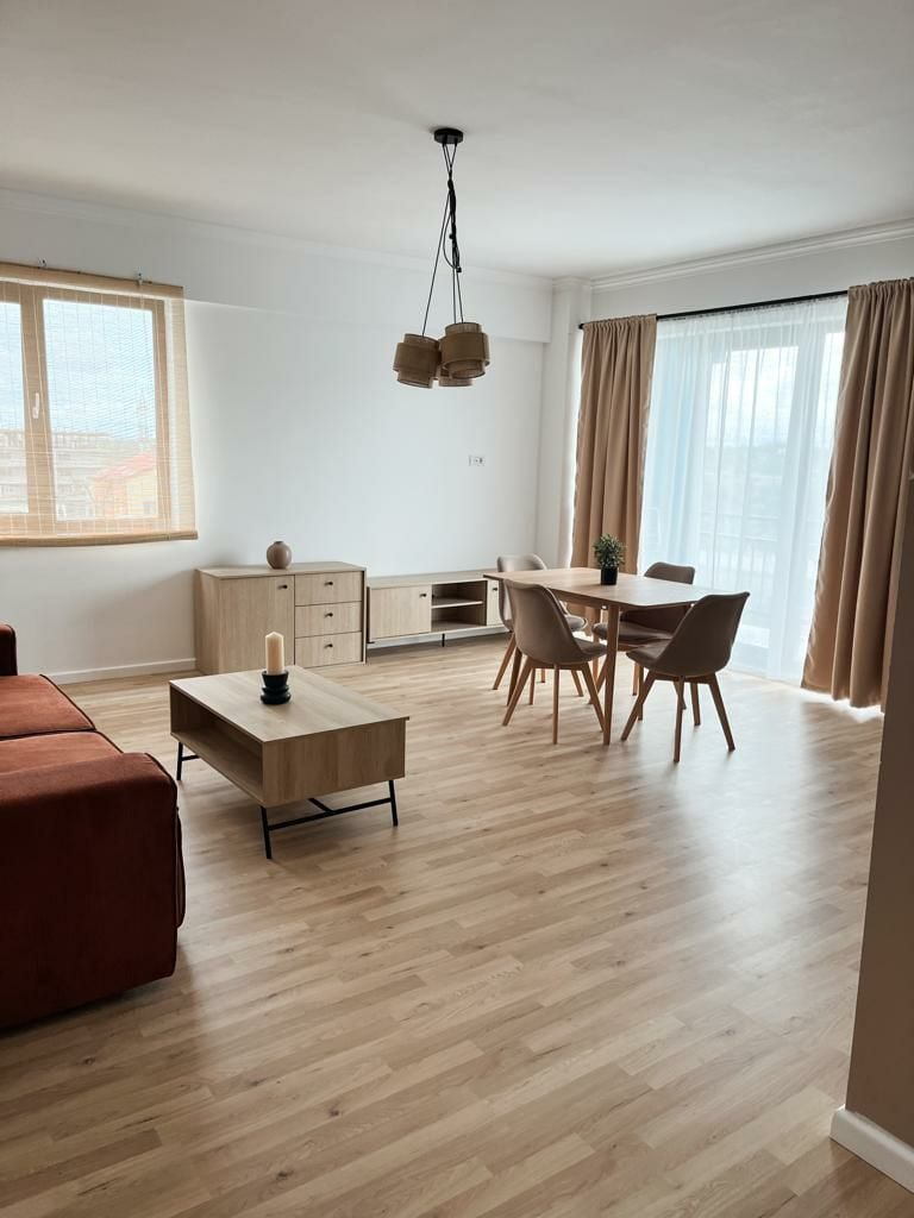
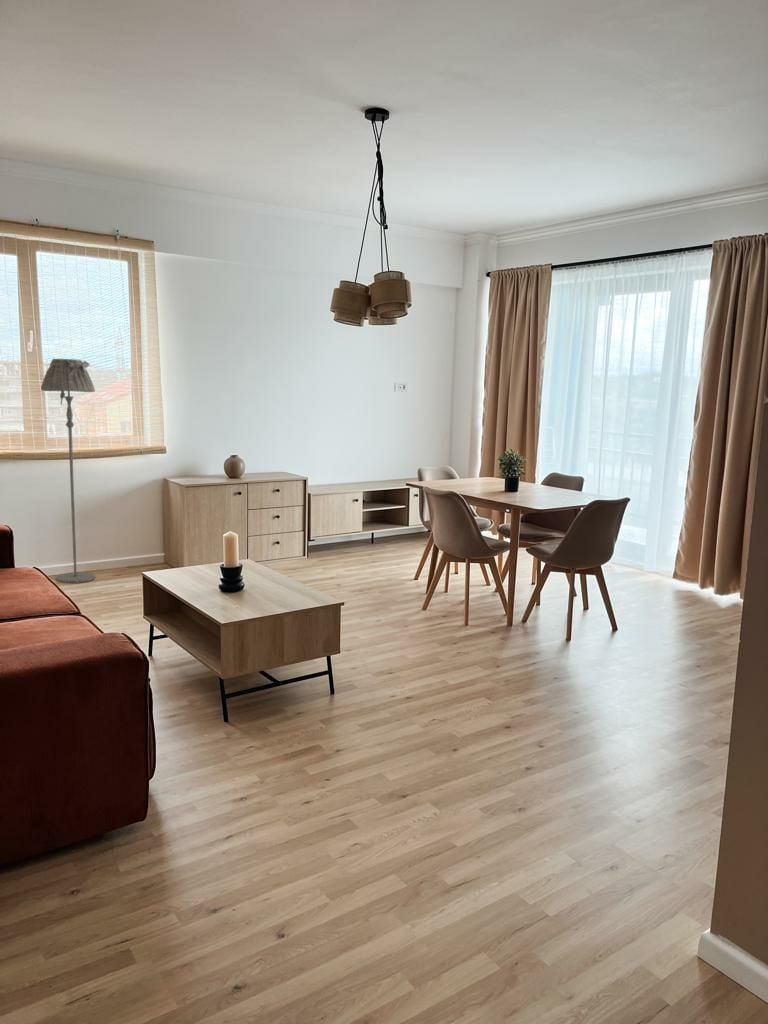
+ floor lamp [40,358,96,584]
